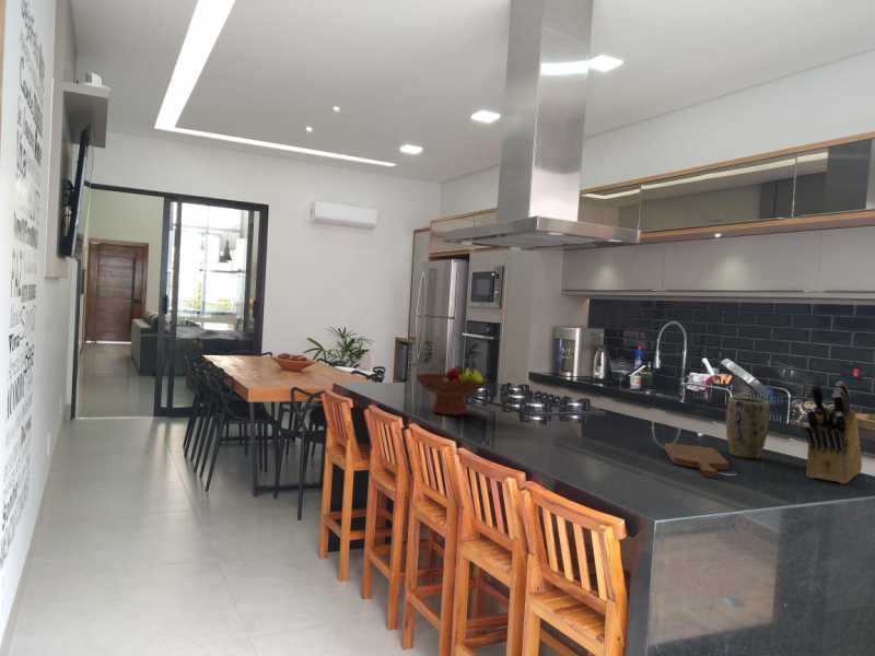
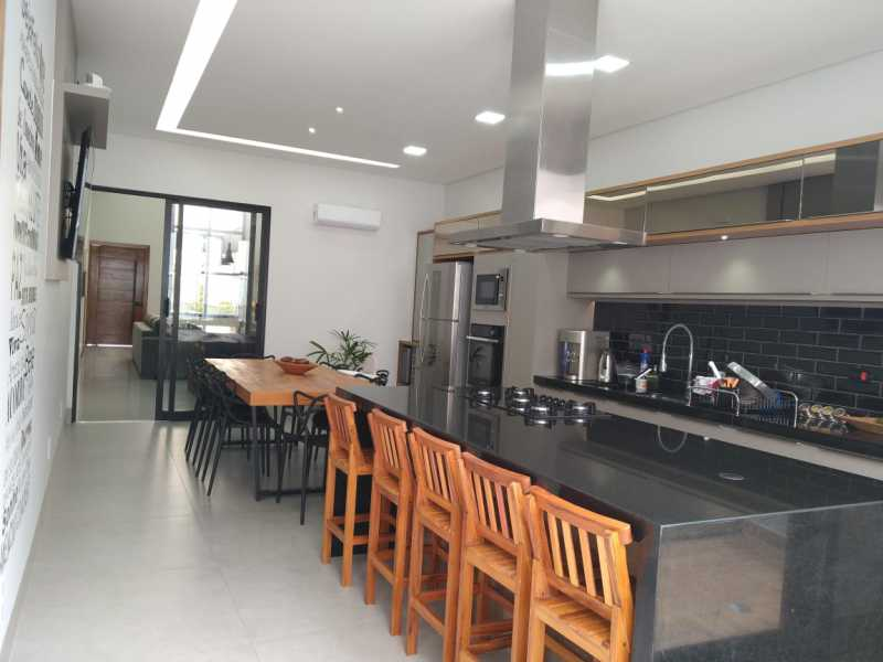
- fruit bowl [413,362,489,417]
- knife block [803,380,863,484]
- cutting board [663,442,731,479]
- plant pot [725,396,770,459]
